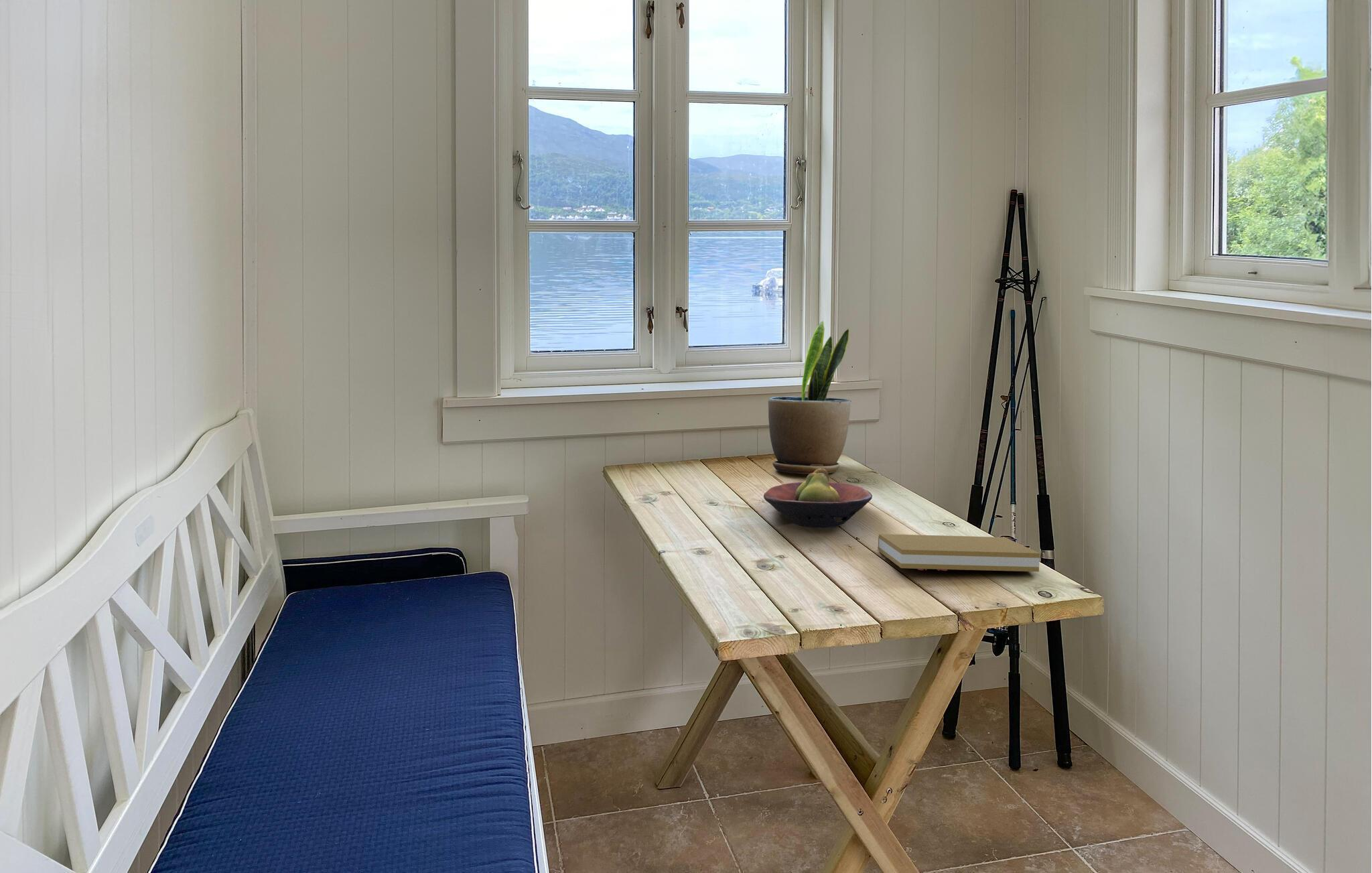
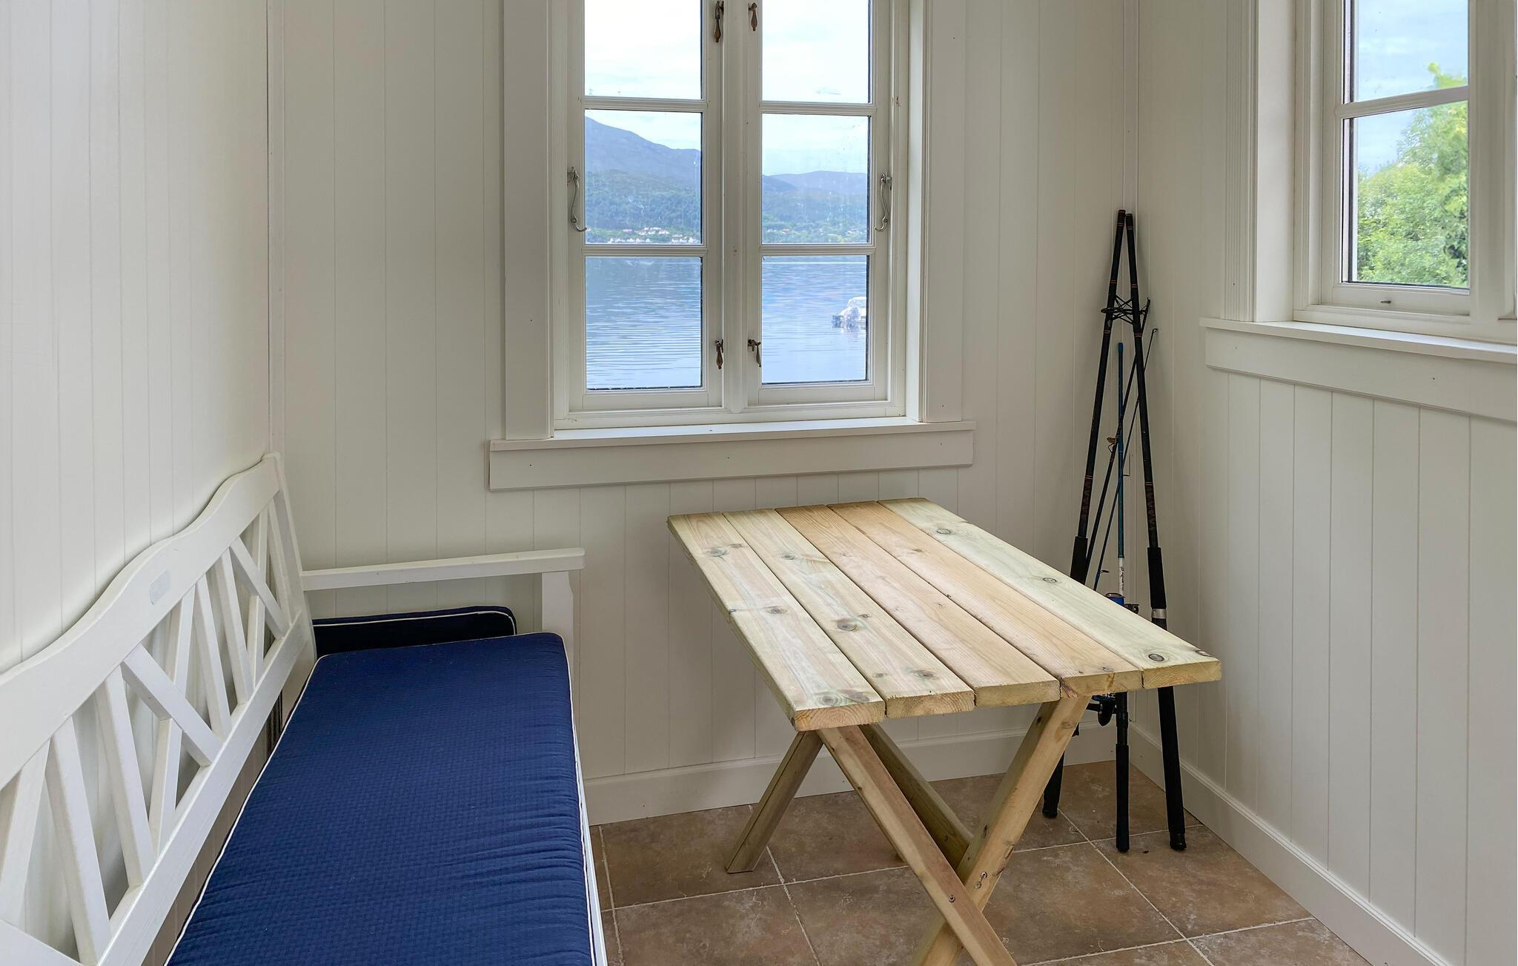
- book [877,533,1040,572]
- fruit bowl [763,468,873,529]
- potted plant [768,320,851,474]
